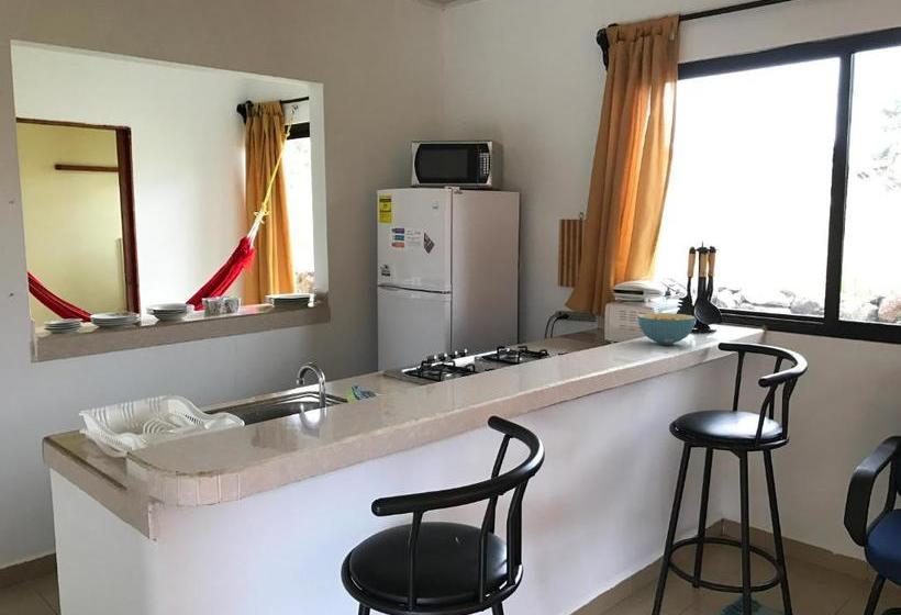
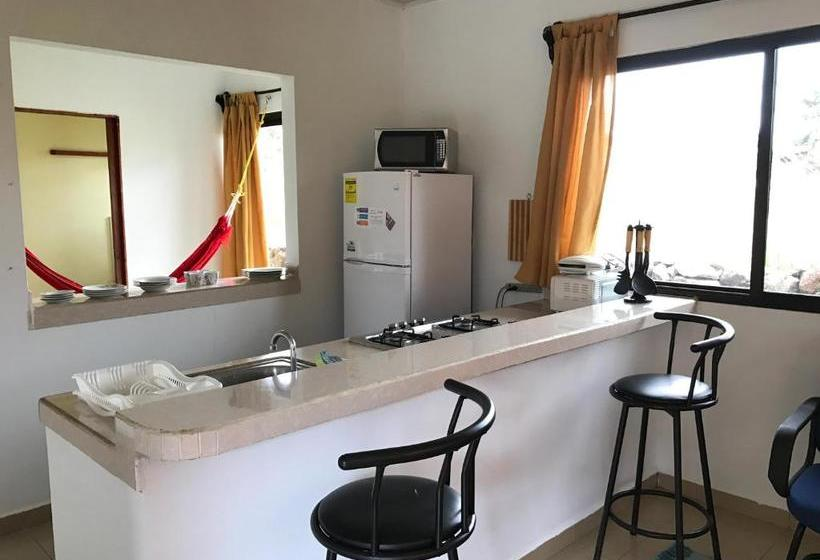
- cereal bowl [636,312,697,346]
